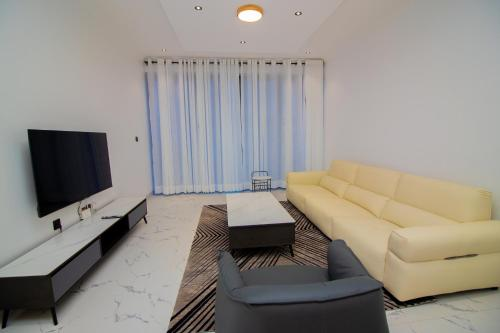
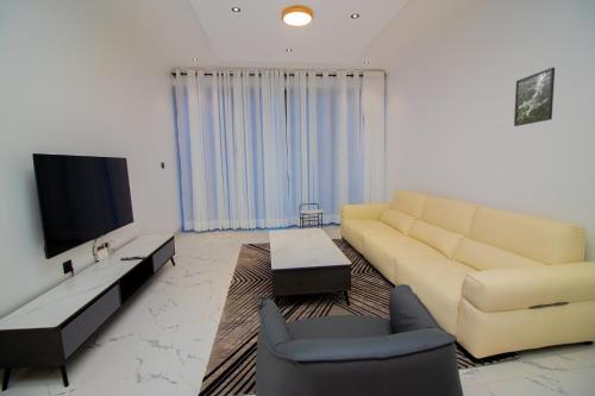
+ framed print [513,67,556,127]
